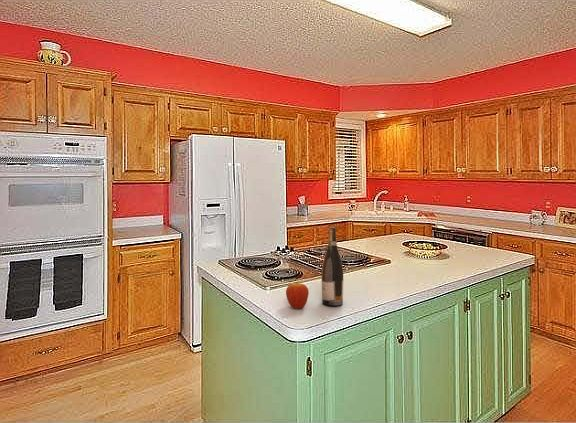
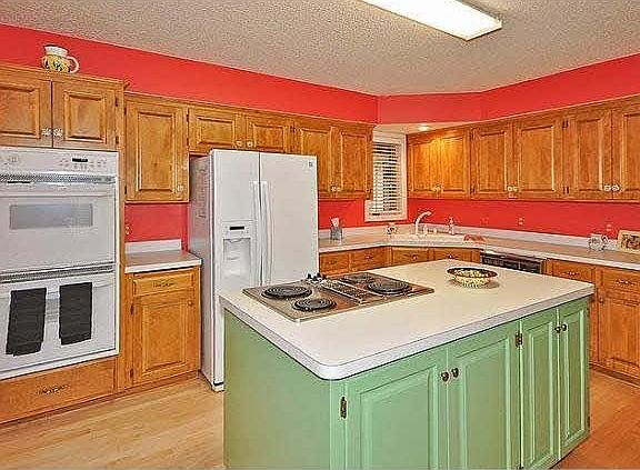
- fruit [285,280,310,310]
- wine bottle [321,226,344,307]
